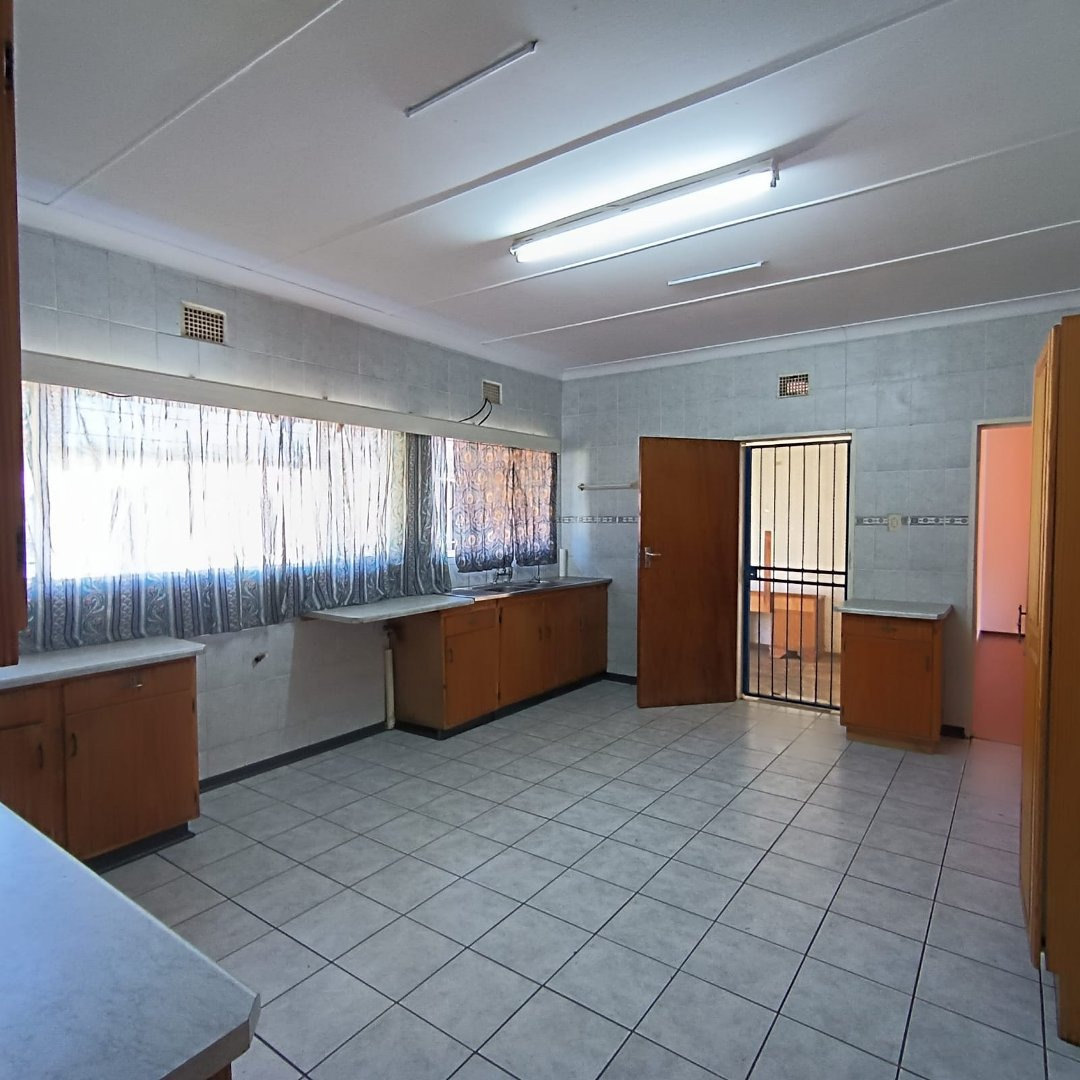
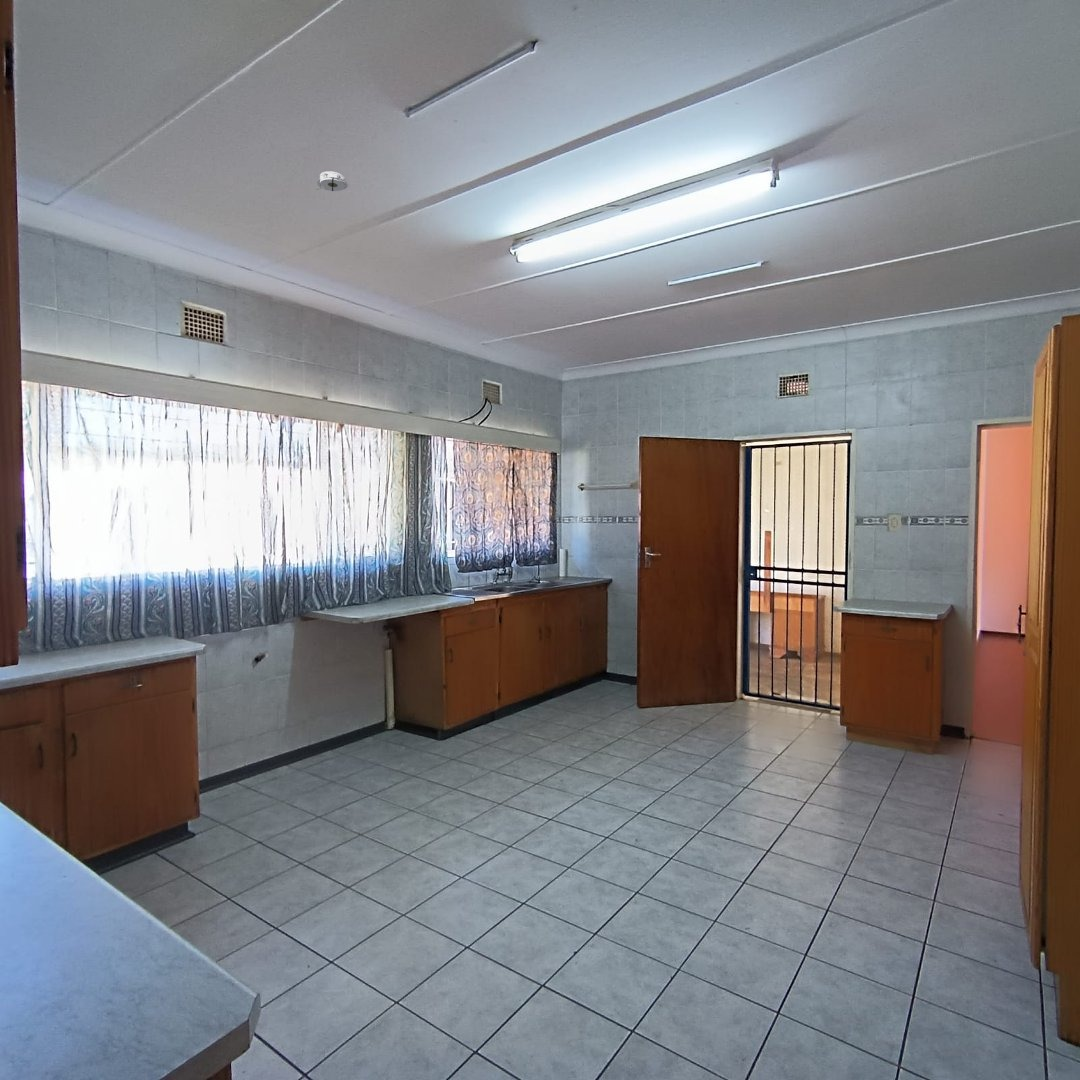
+ smoke detector [315,170,349,192]
